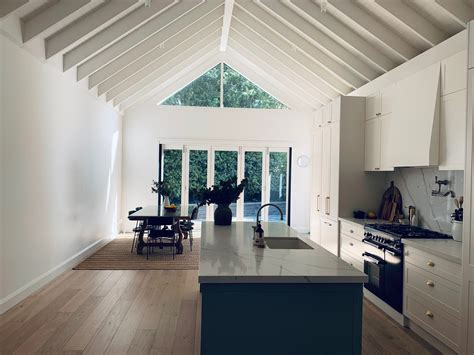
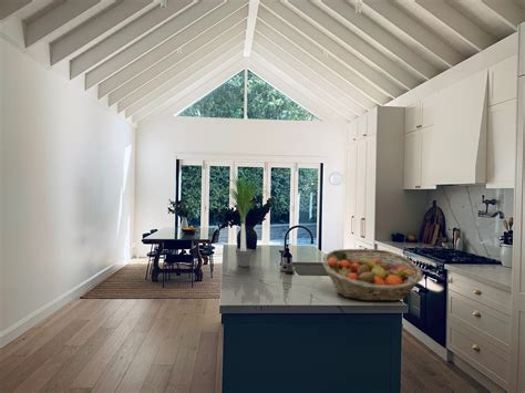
+ potted plant [209,167,277,268]
+ fruit basket [321,248,424,302]
